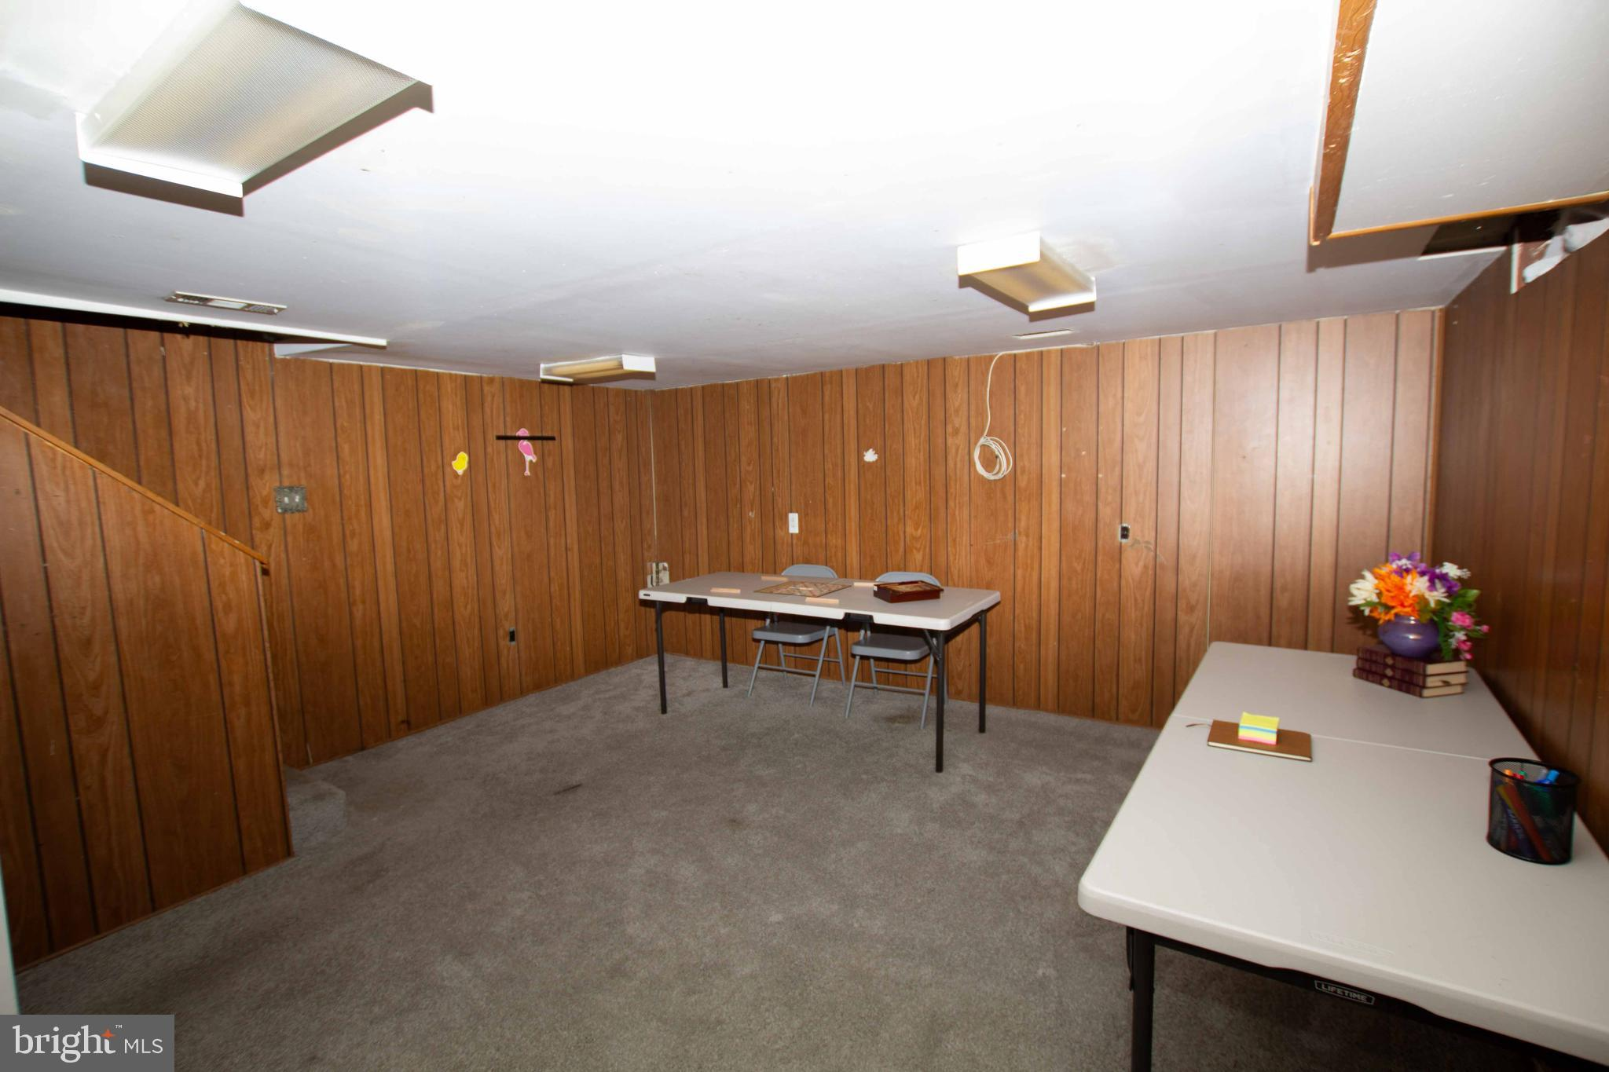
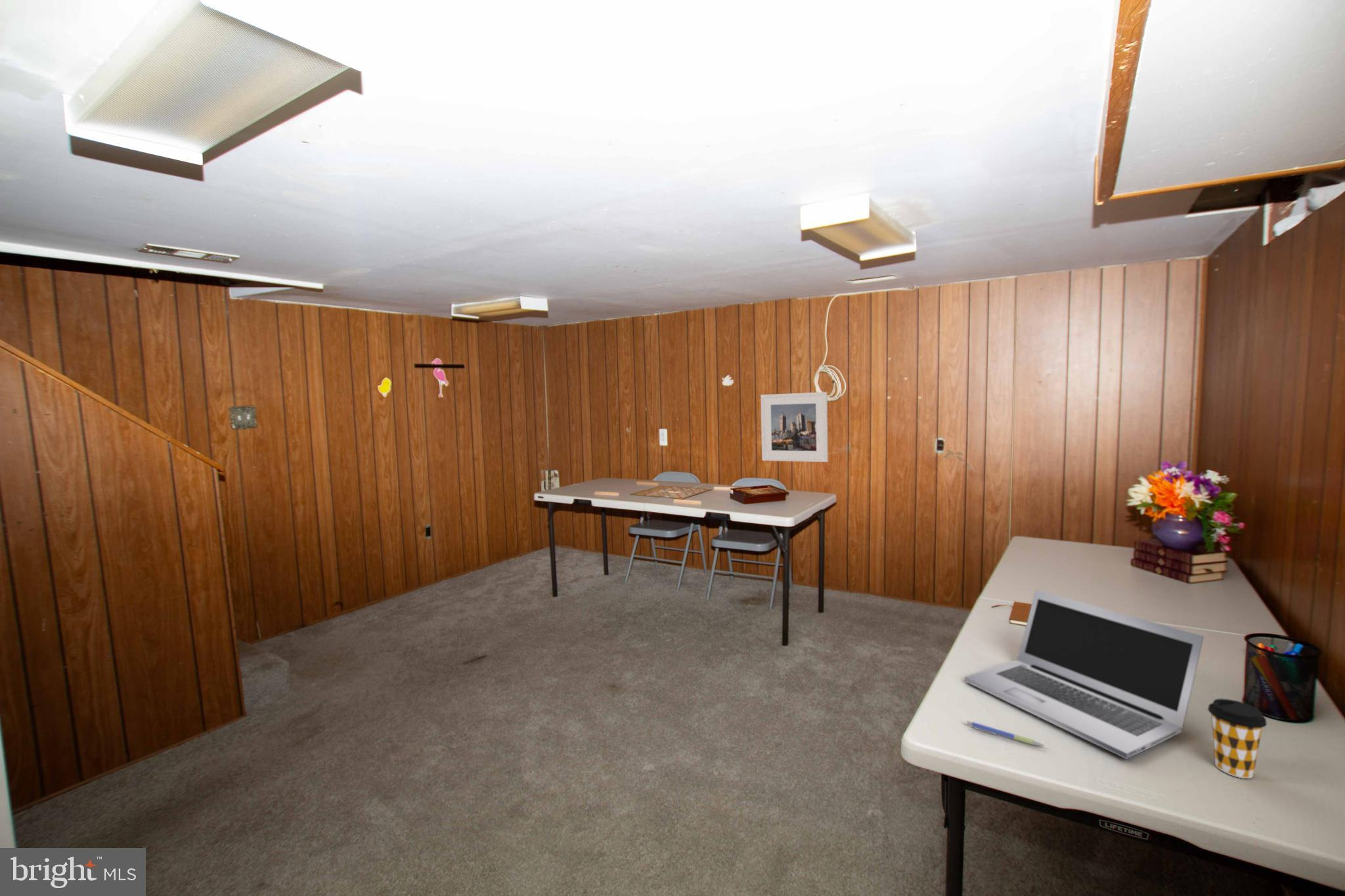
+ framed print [760,391,829,463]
+ coffee cup [1207,698,1268,779]
+ pen [966,720,1046,747]
+ laptop [964,589,1205,760]
